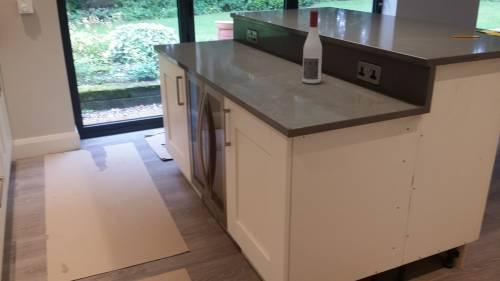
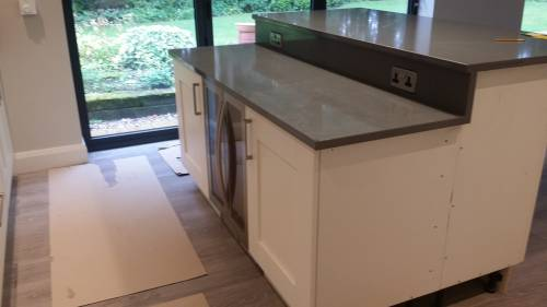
- alcohol [301,10,323,84]
